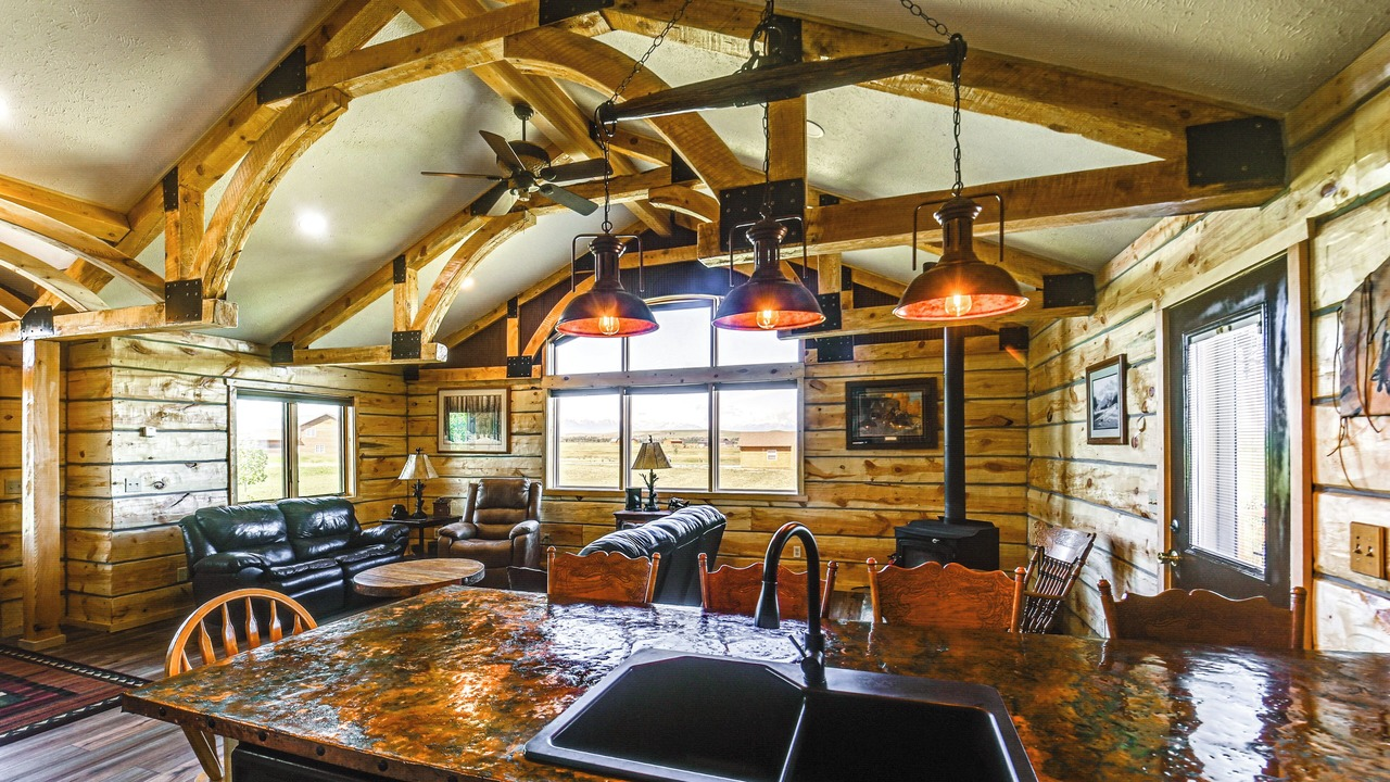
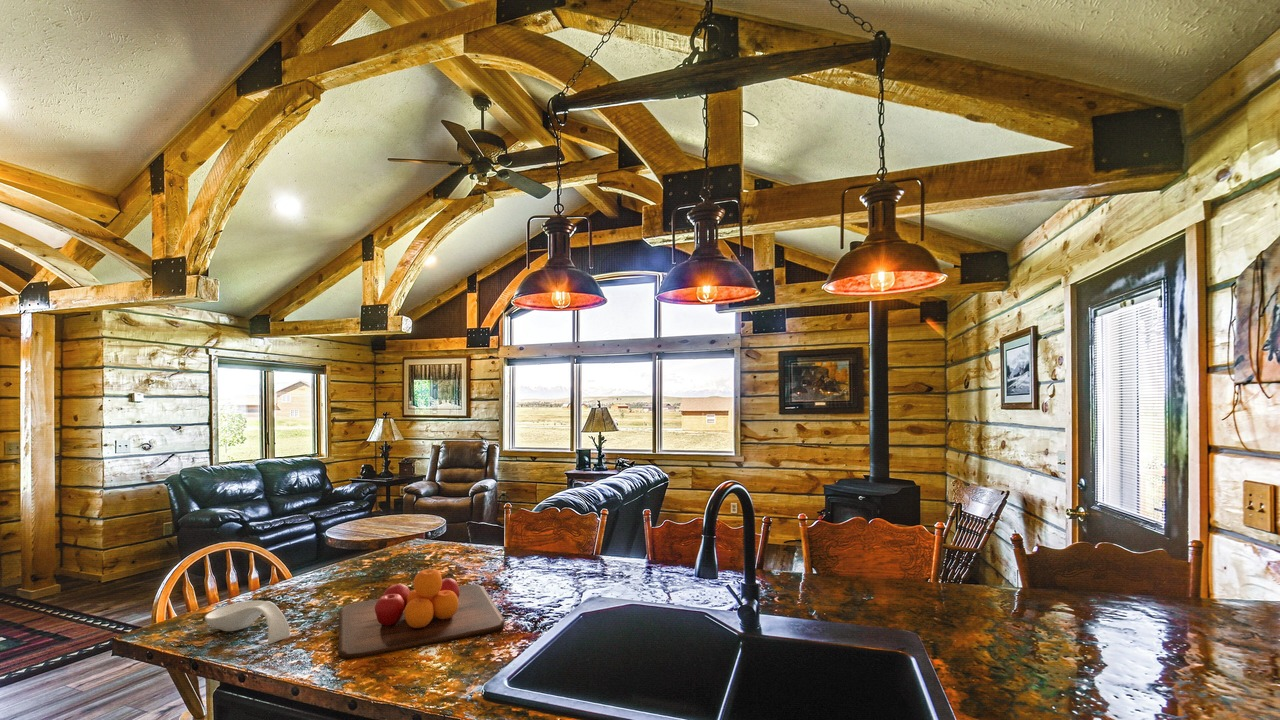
+ spoon rest [204,599,291,645]
+ chopping board [338,568,505,660]
